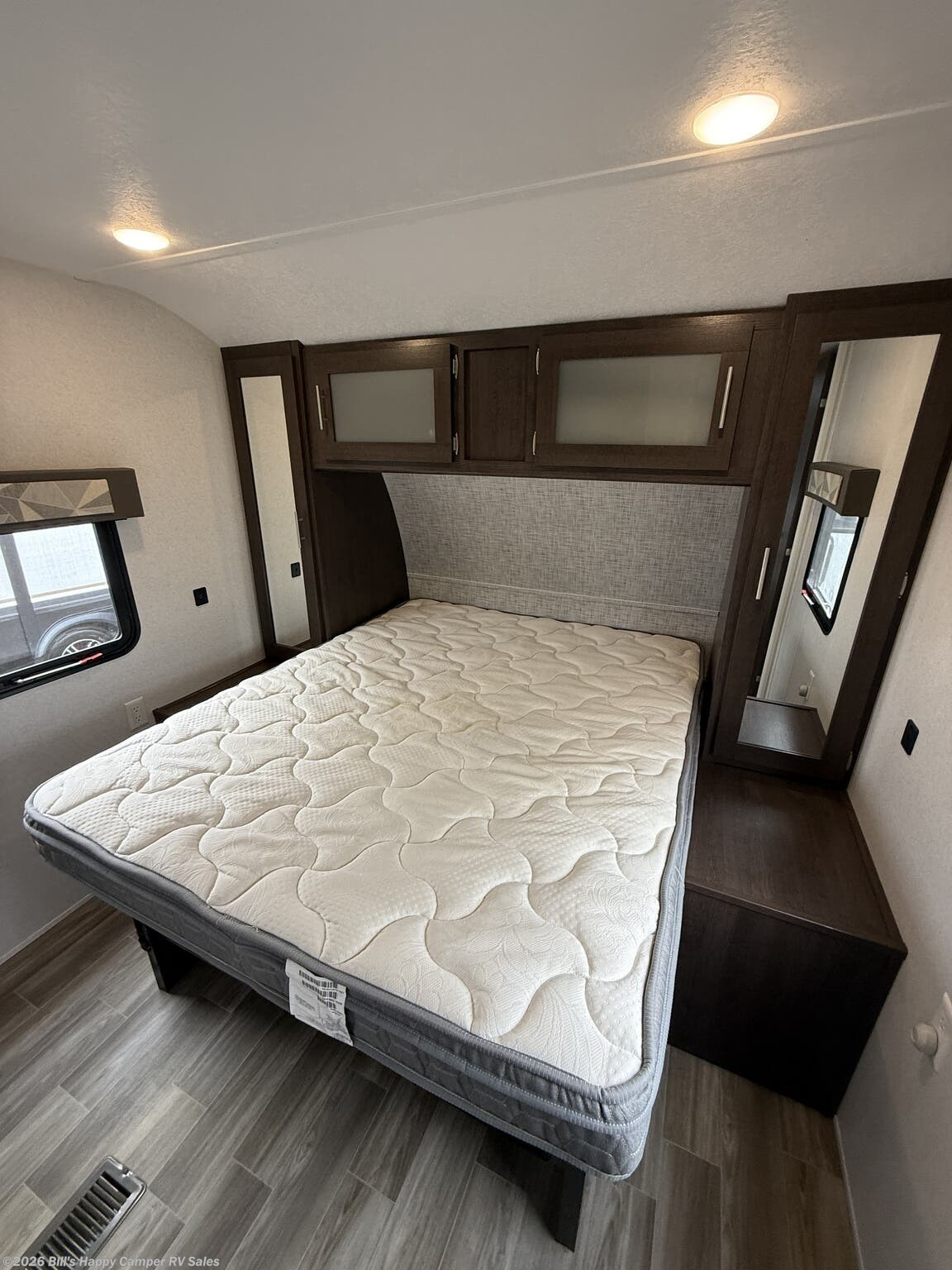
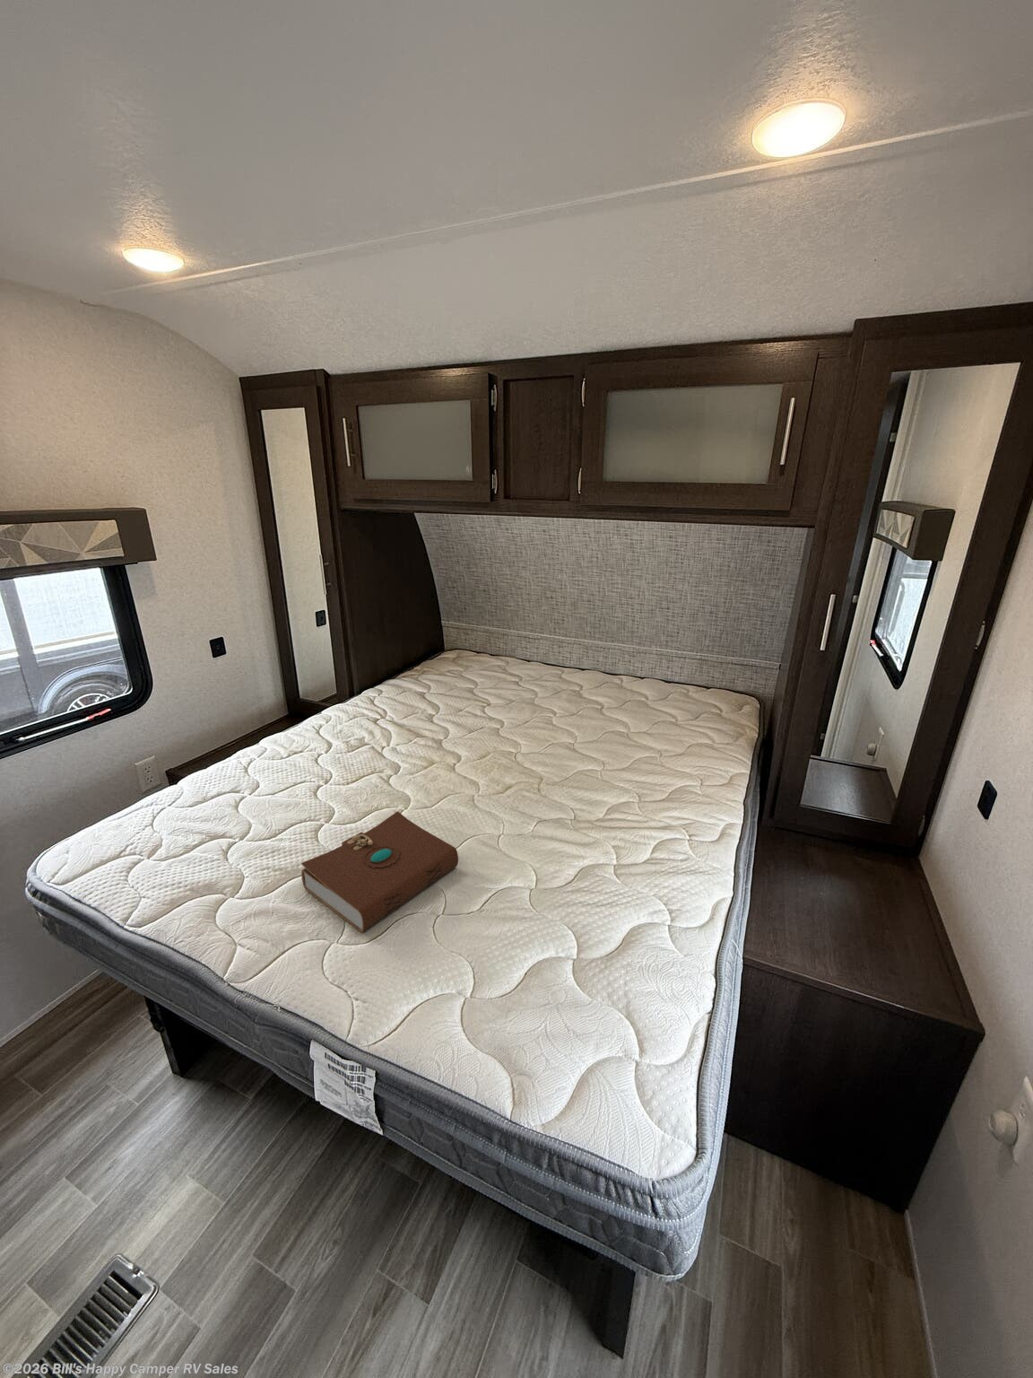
+ book [301,811,459,933]
